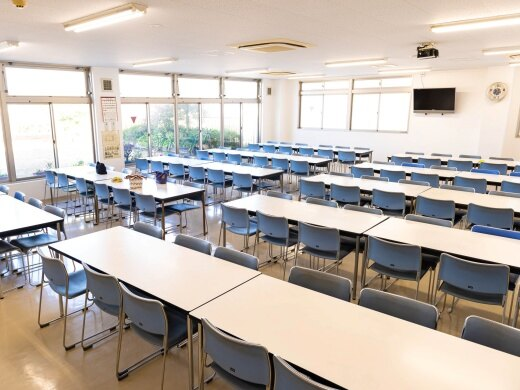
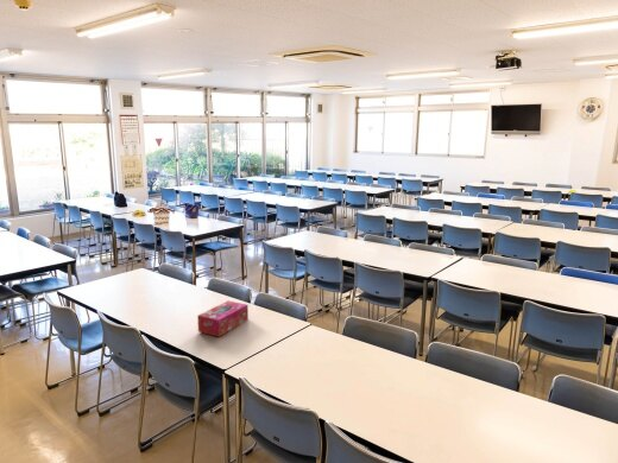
+ tissue box [196,299,250,337]
